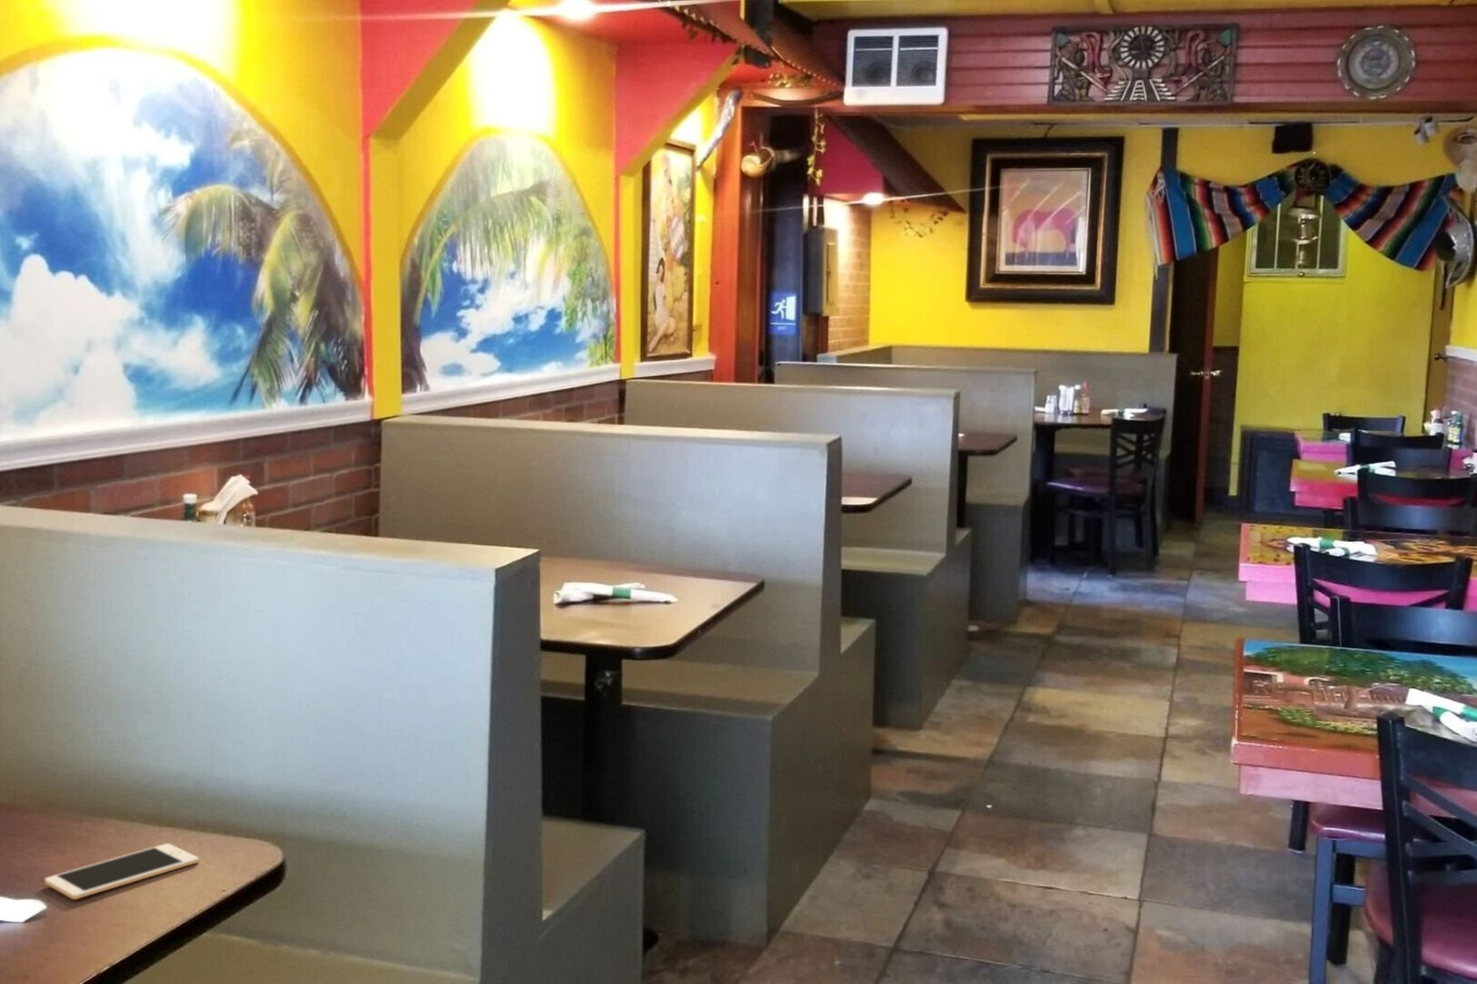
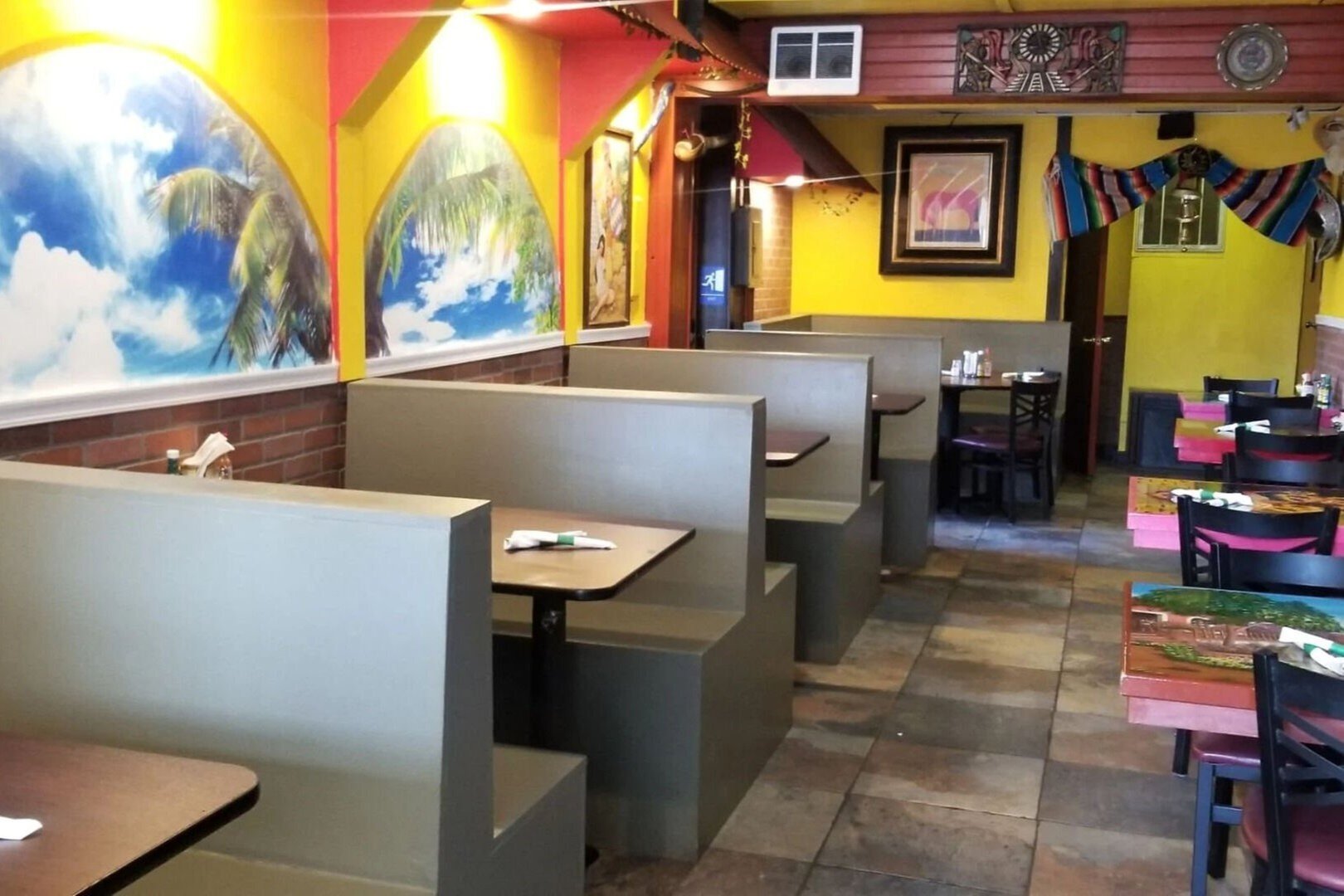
- cell phone [44,842,200,901]
